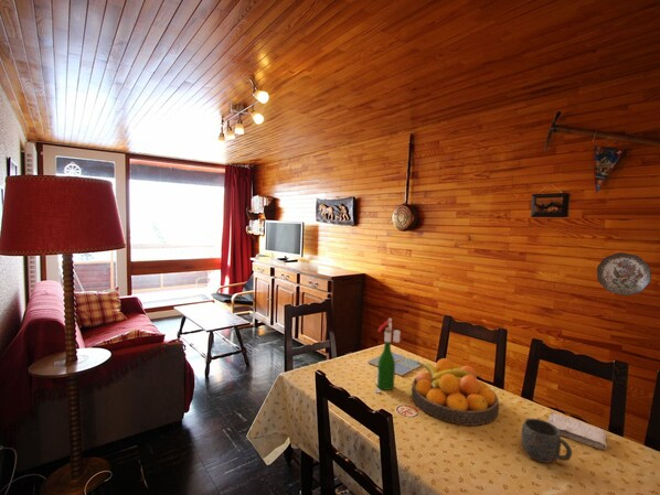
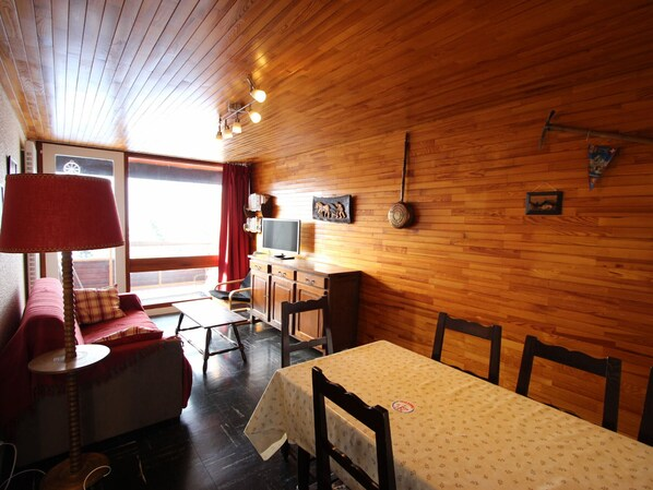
- decorative plate [596,251,652,297]
- washcloth [546,412,608,450]
- drink coaster [366,351,423,377]
- wine bottle [374,318,402,394]
- mug [520,418,573,464]
- fruit bowl [411,357,500,427]
